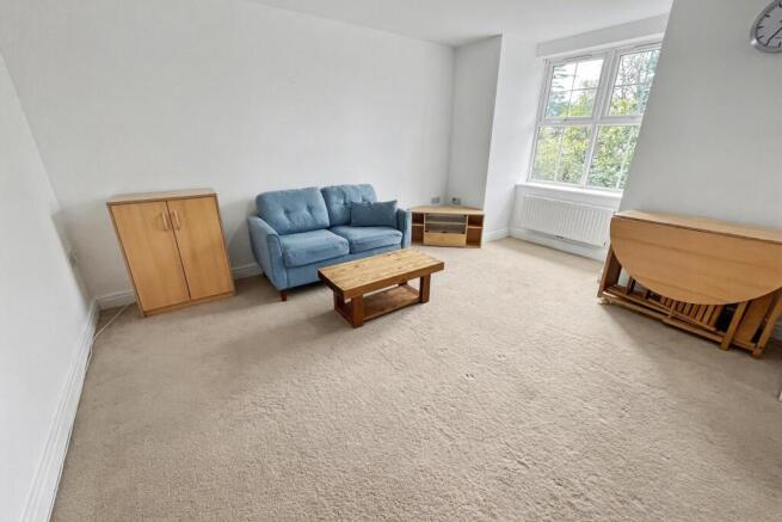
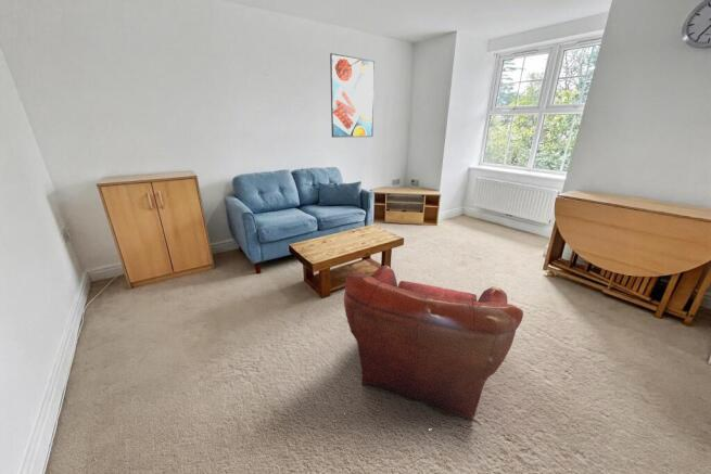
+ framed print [329,52,376,139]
+ armchair [343,265,524,421]
